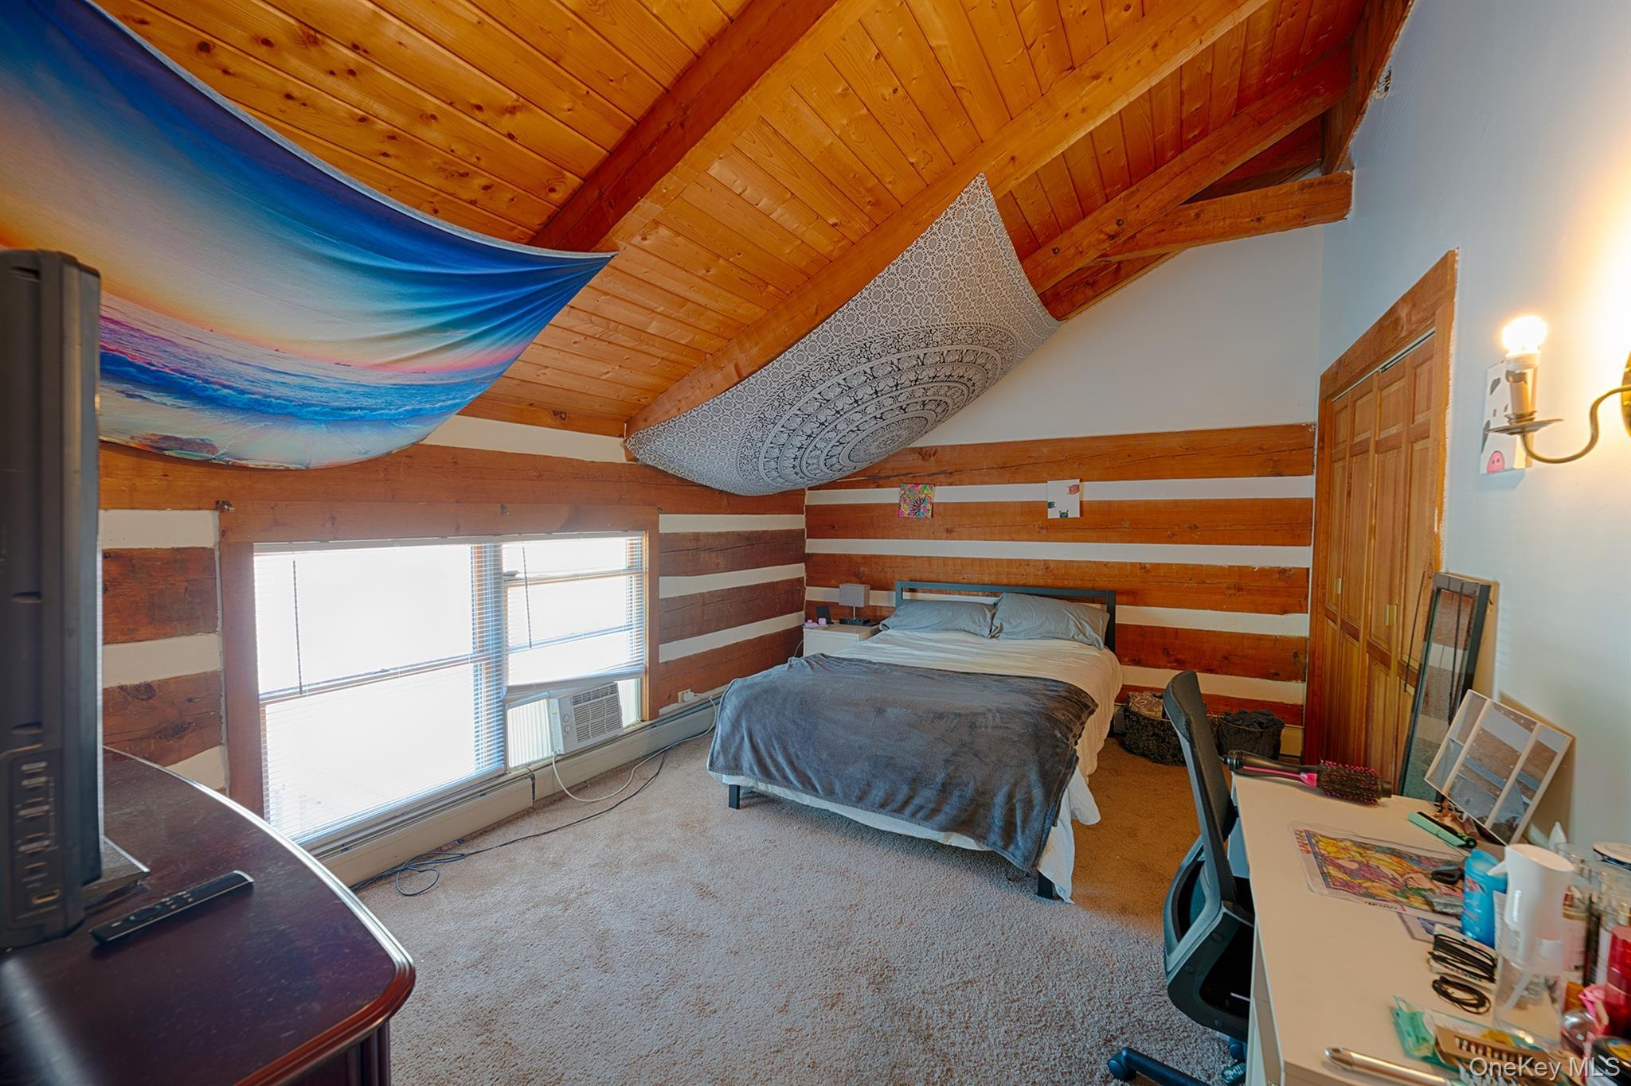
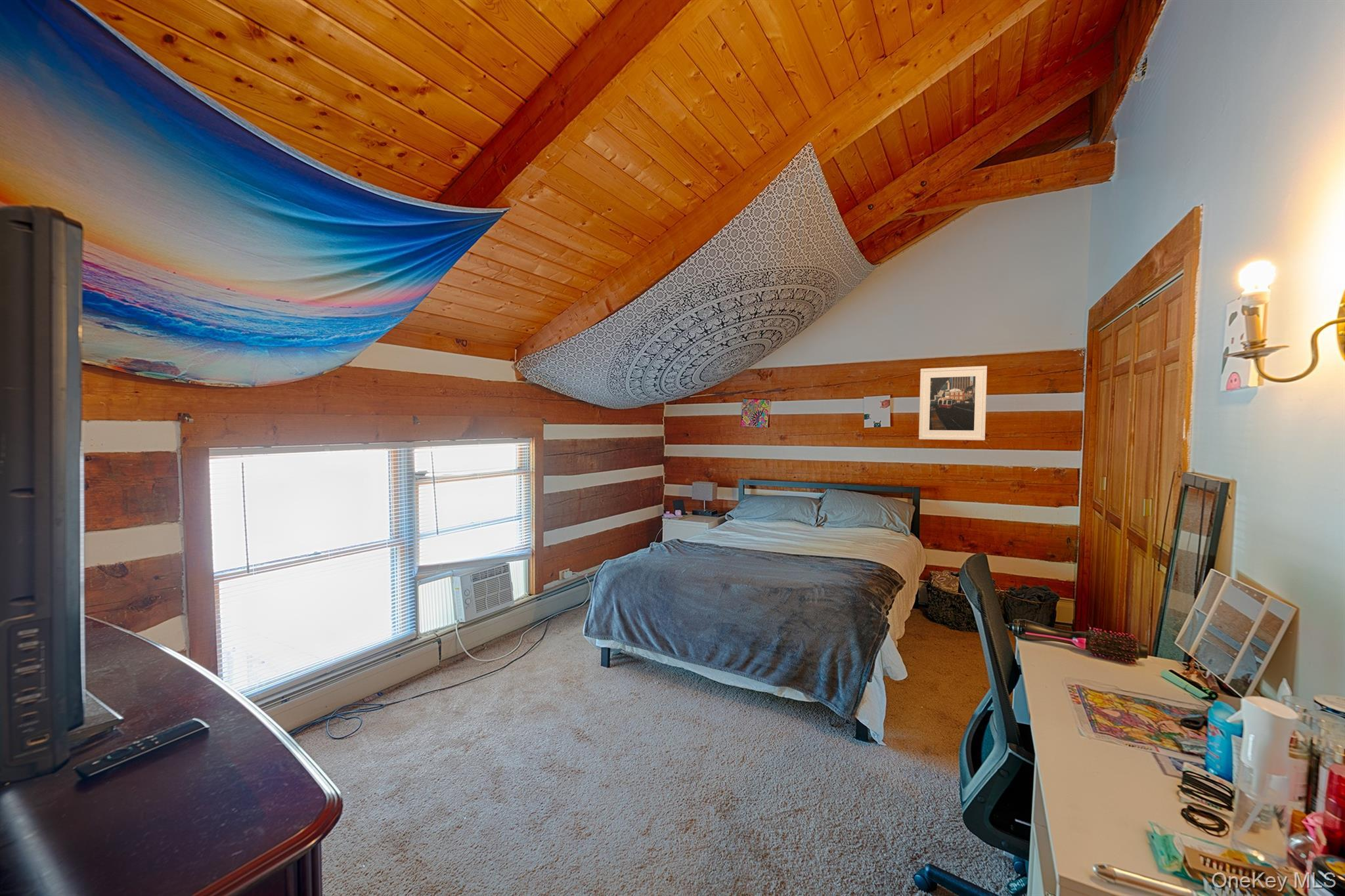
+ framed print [918,365,988,441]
